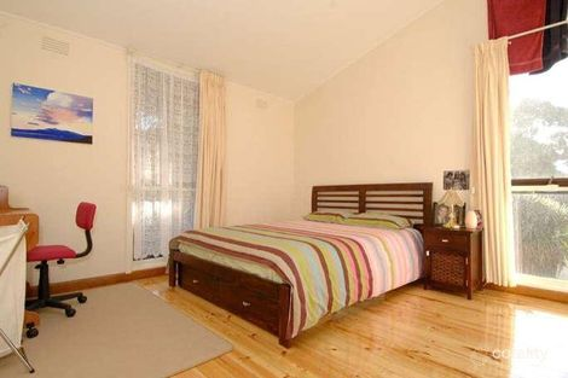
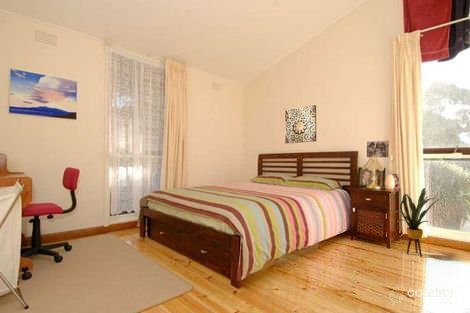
+ house plant [390,187,445,258]
+ wall art [284,104,317,145]
